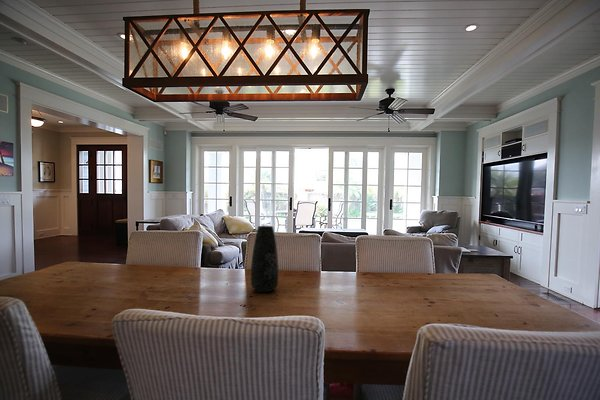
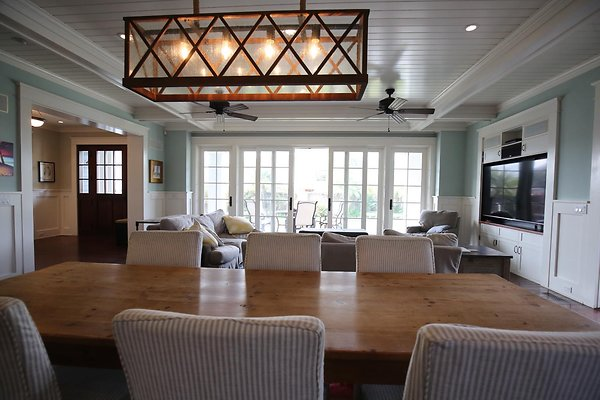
- vase [250,225,279,293]
